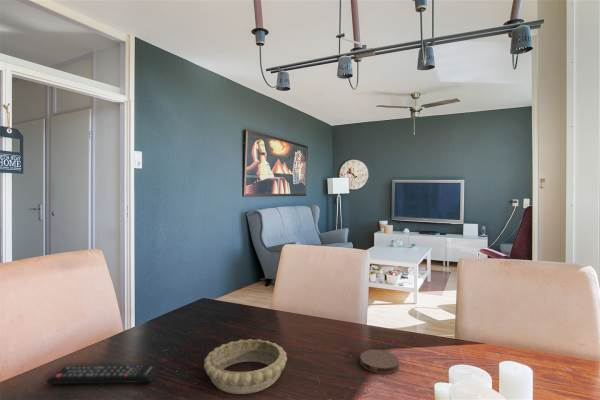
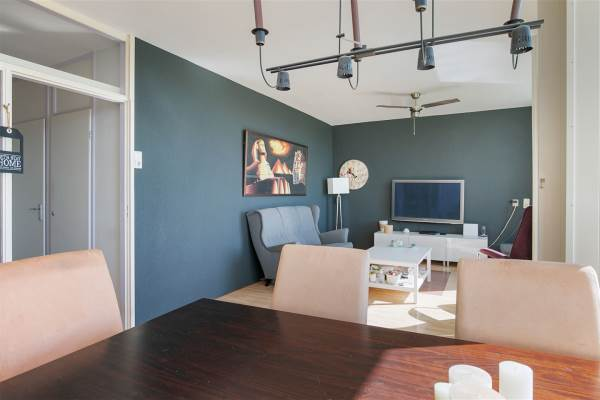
- decorative bowl [203,338,288,395]
- coaster [359,349,400,375]
- remote control [46,364,159,385]
